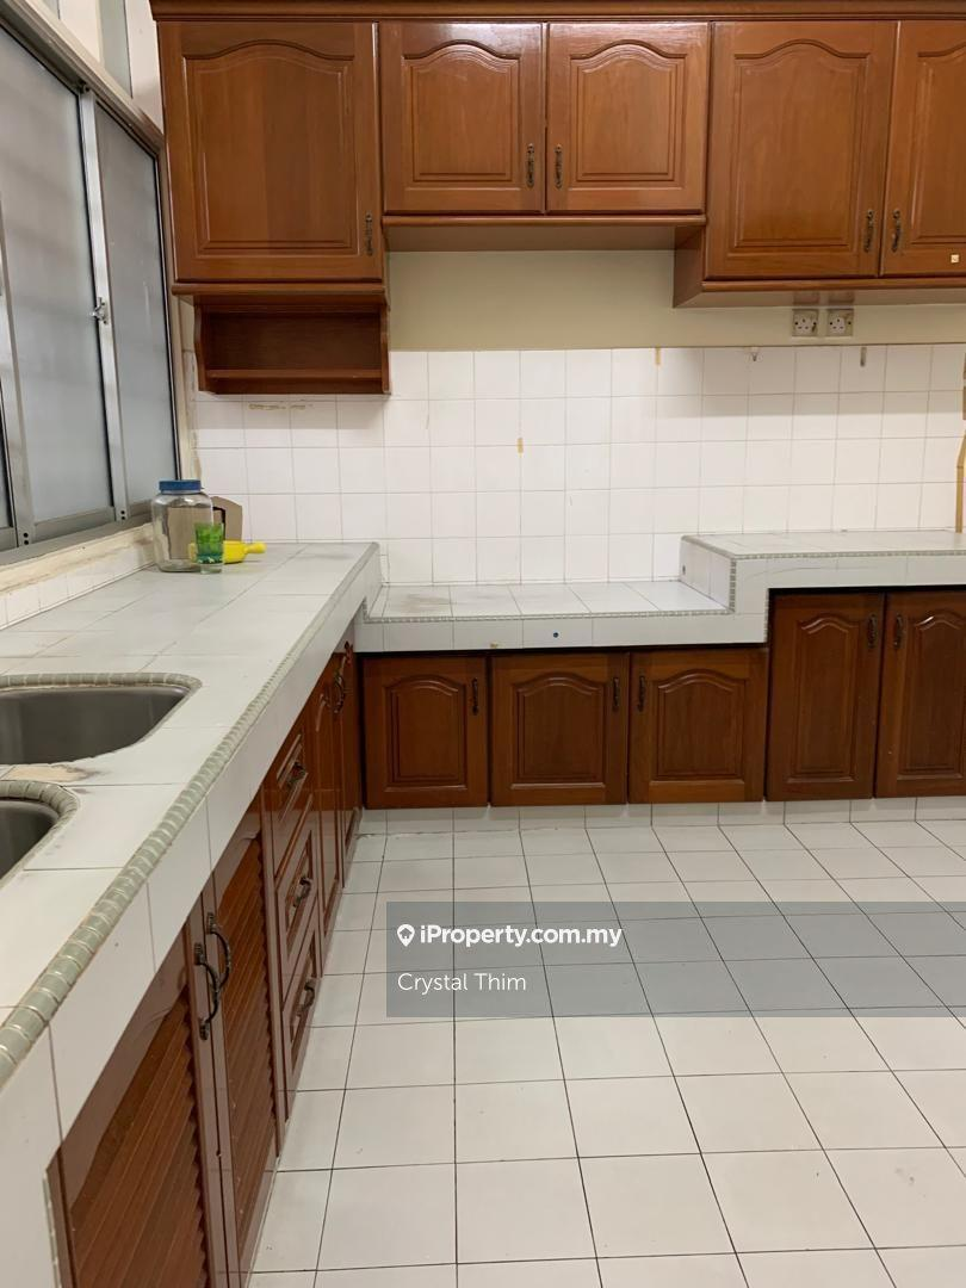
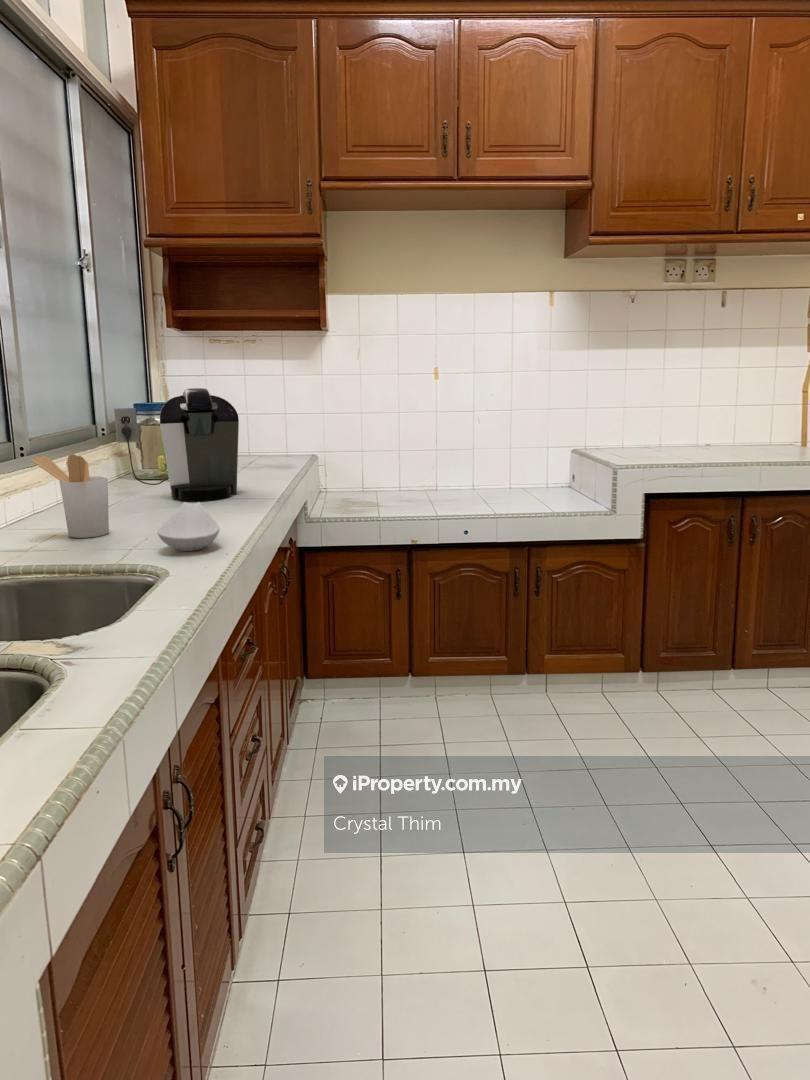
+ utensil holder [30,453,110,539]
+ coffee maker [113,387,240,502]
+ spoon rest [156,501,221,552]
